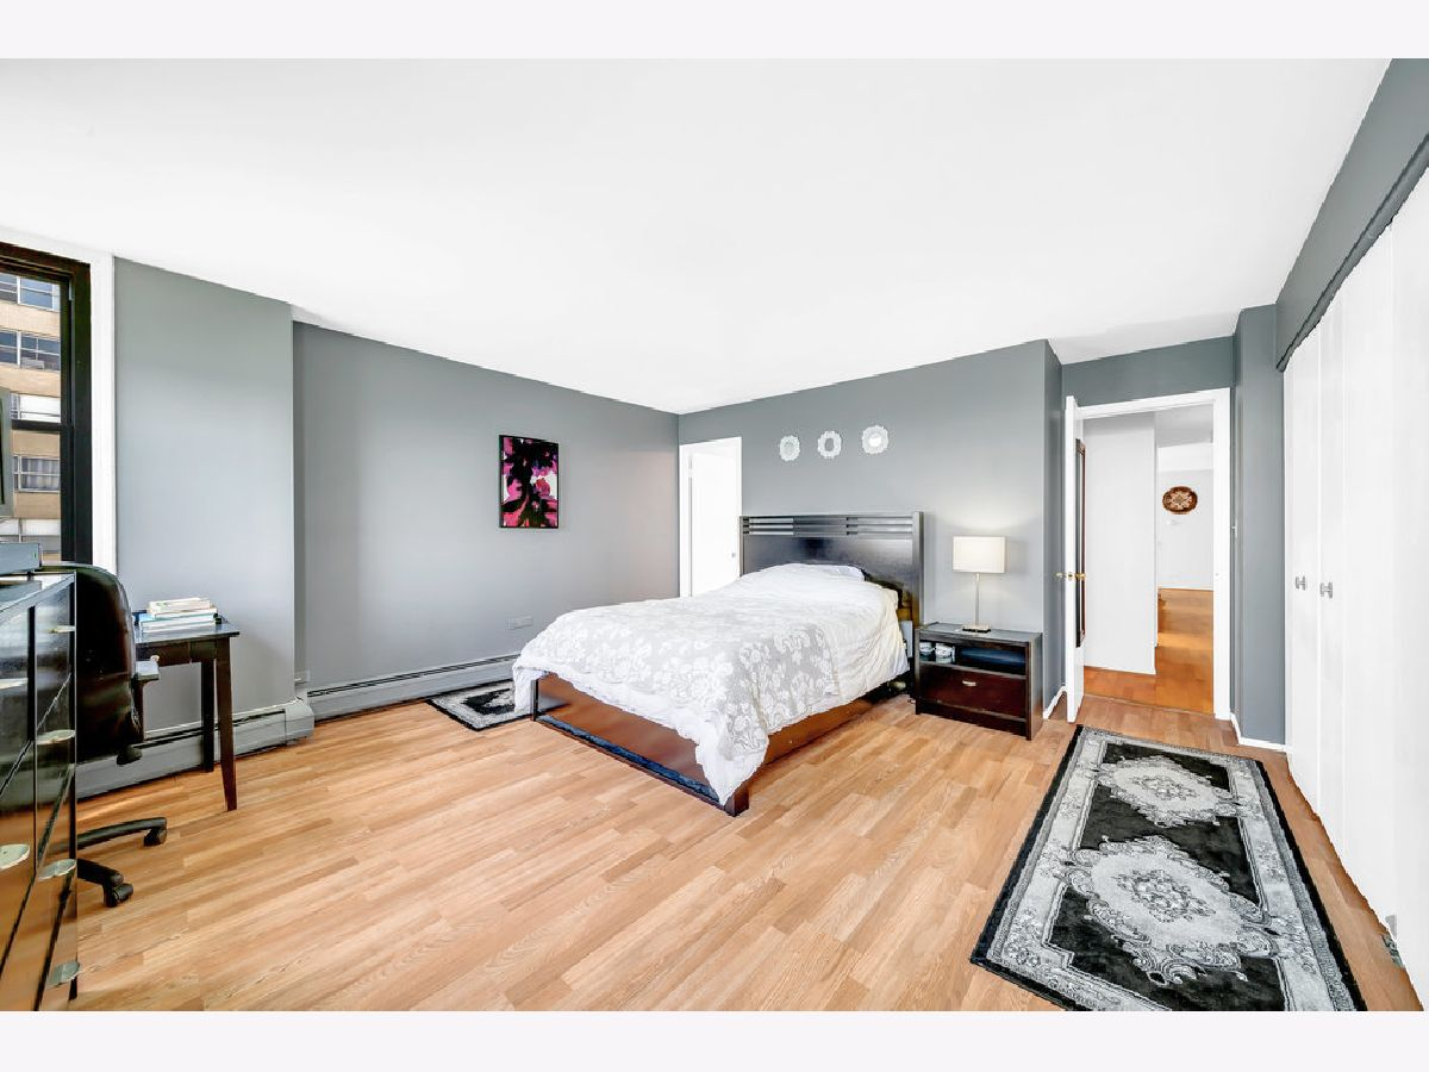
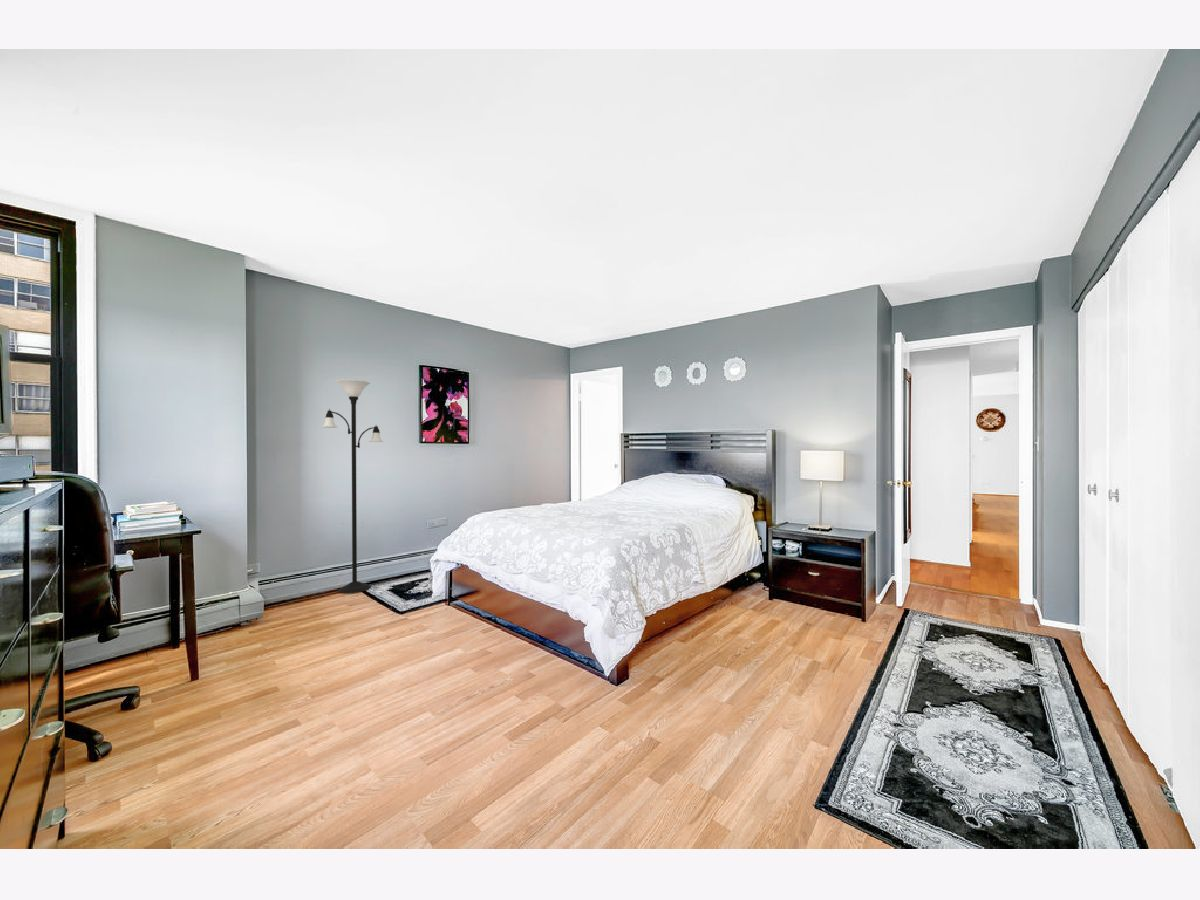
+ floor lamp [321,379,384,595]
